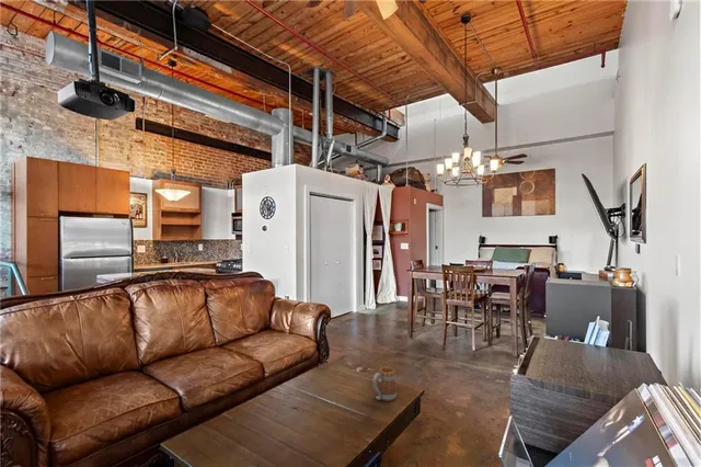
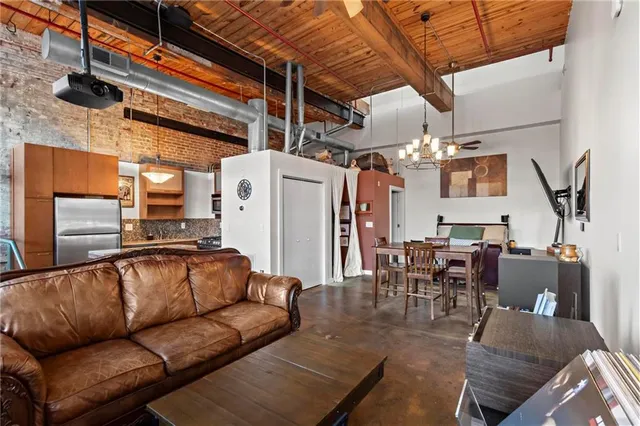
- mug [371,365,398,402]
